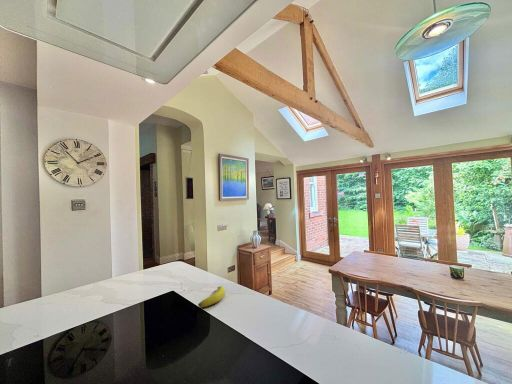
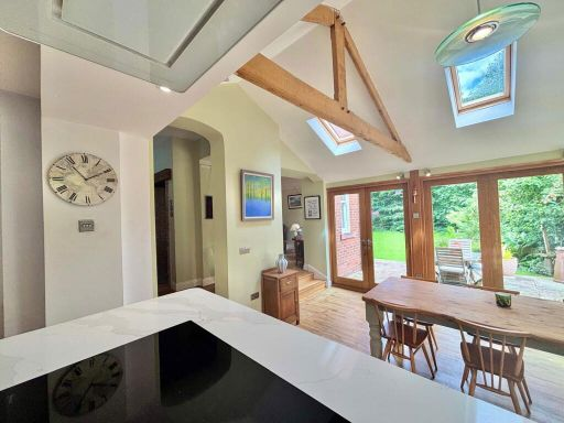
- banana [197,285,226,308]
